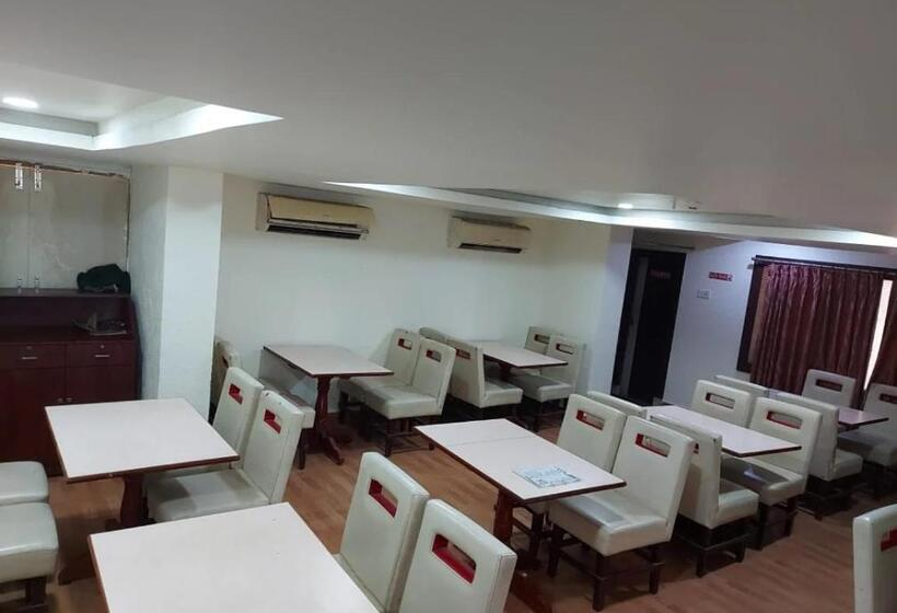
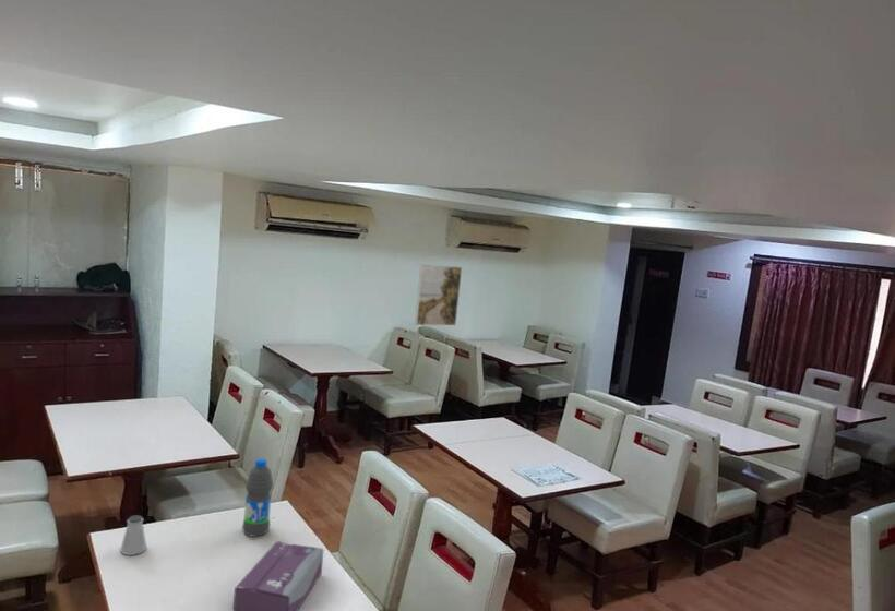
+ tissue box [232,540,324,611]
+ water bottle [241,458,274,538]
+ saltshaker [119,514,147,556]
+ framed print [414,263,463,326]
